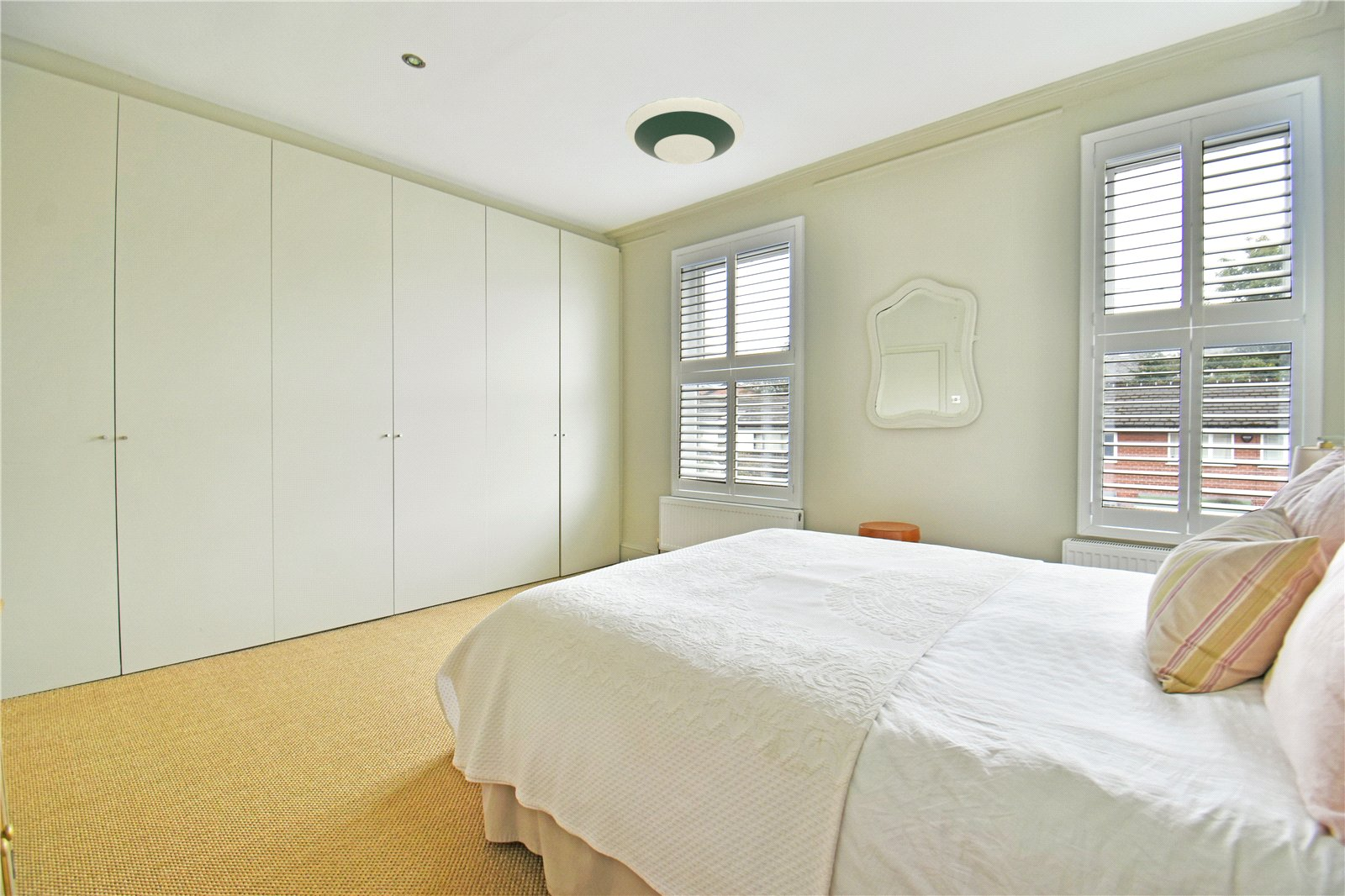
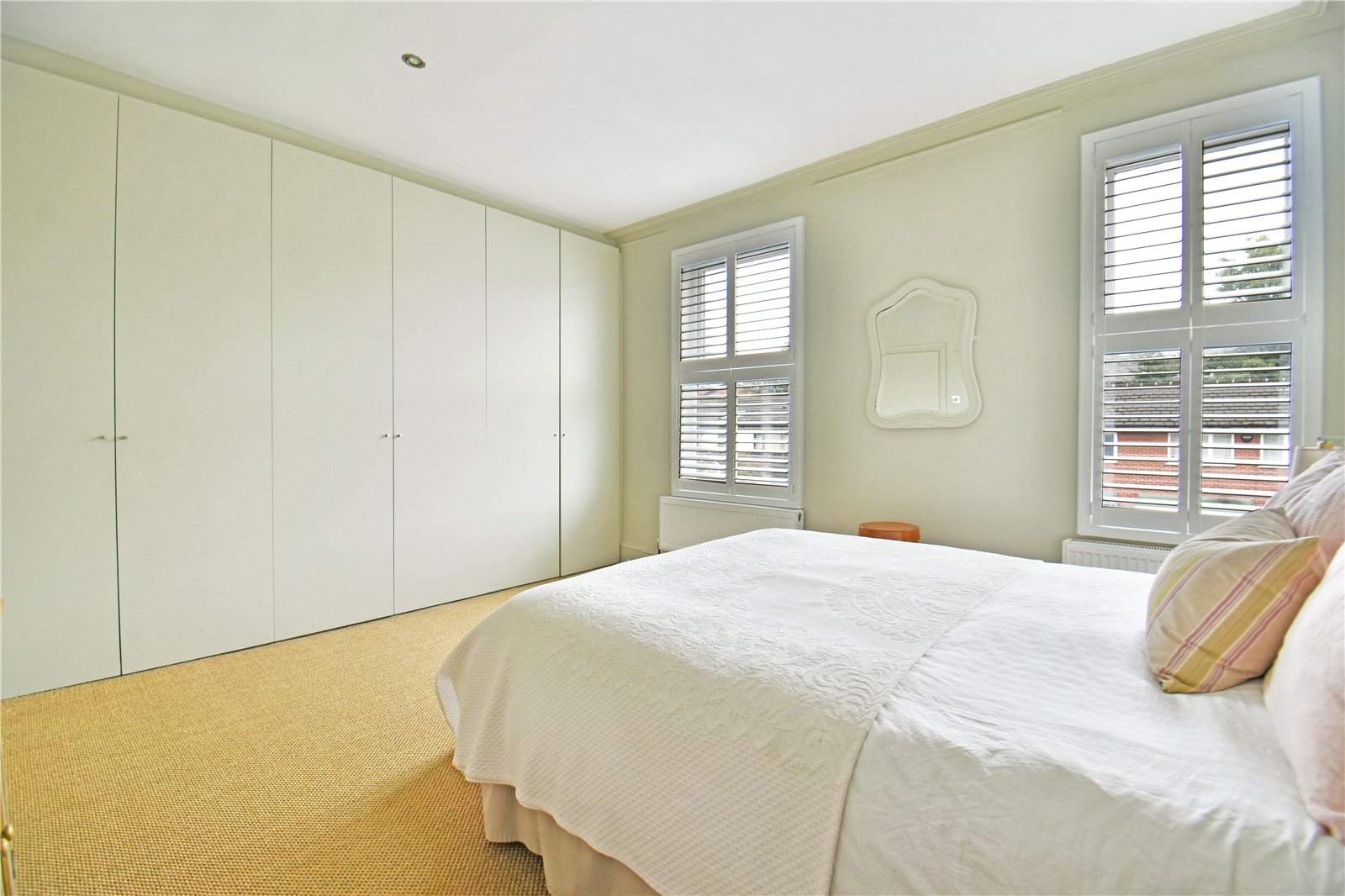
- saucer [625,96,745,165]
